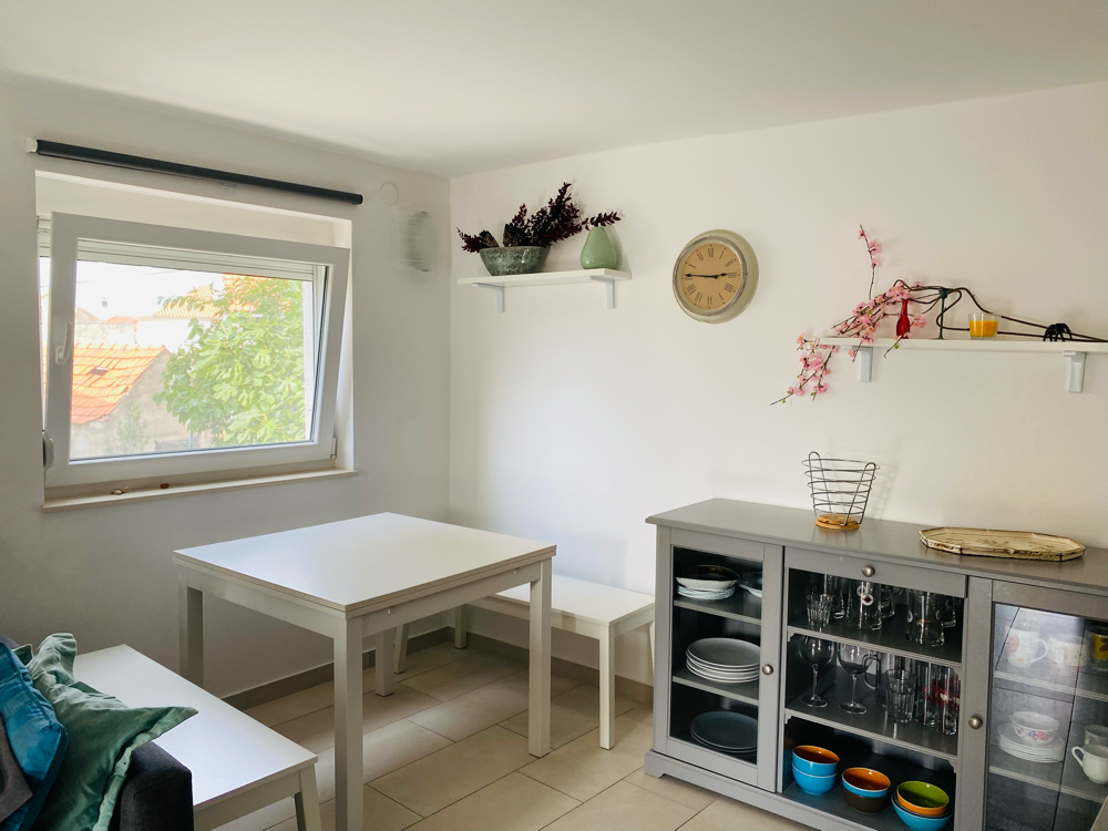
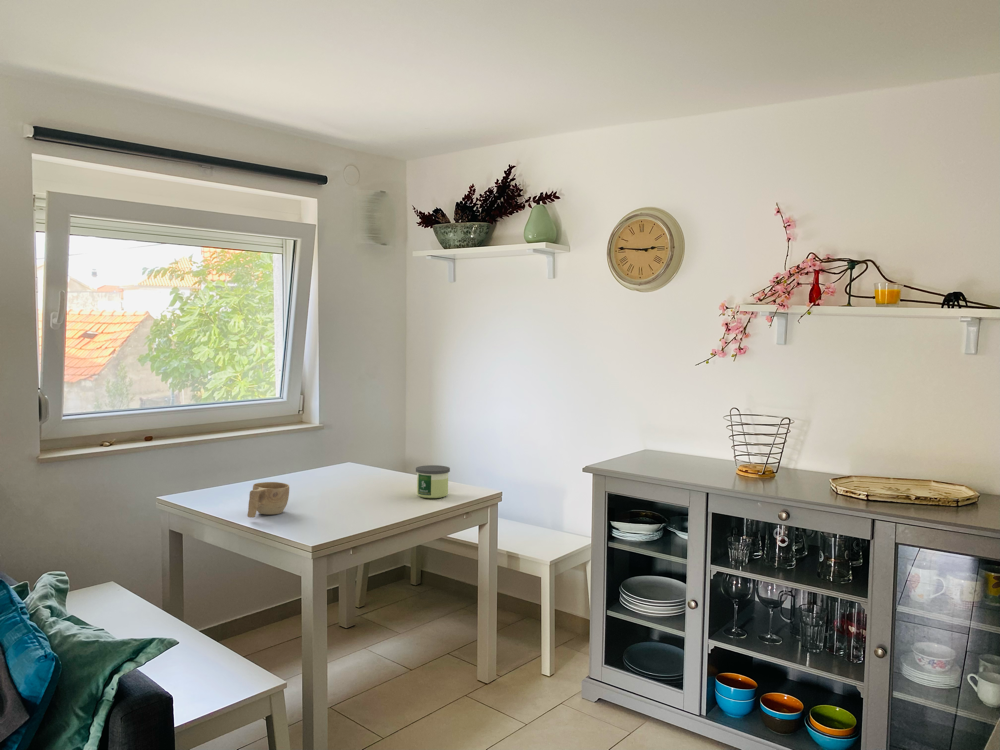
+ candle [415,464,451,499]
+ cup [247,481,290,519]
